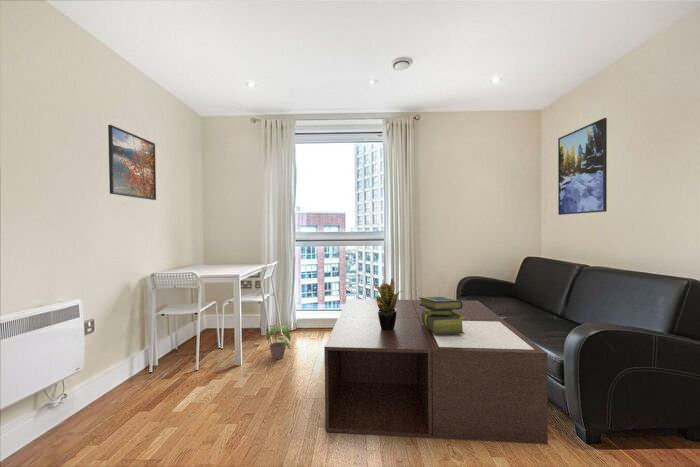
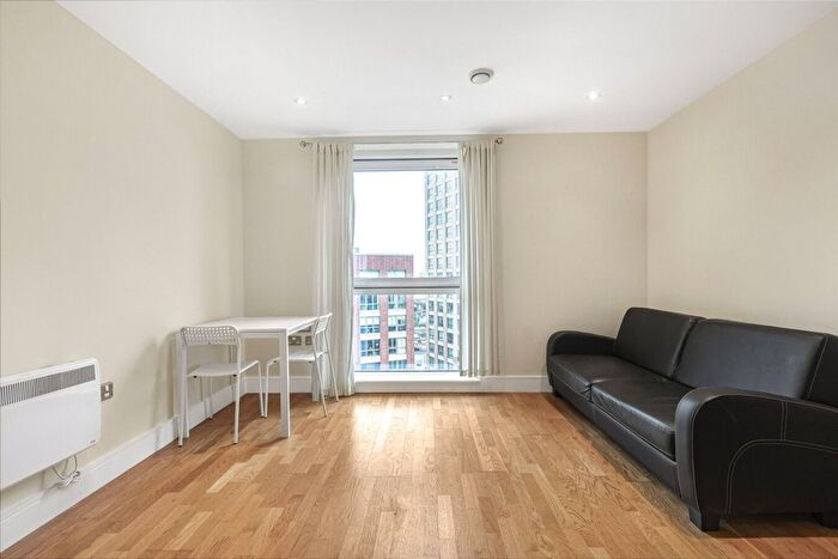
- potted plant [371,277,404,330]
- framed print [557,117,608,216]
- potted plant [266,323,292,360]
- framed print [107,124,157,201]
- stack of books [418,296,465,335]
- coffee table [323,298,549,445]
